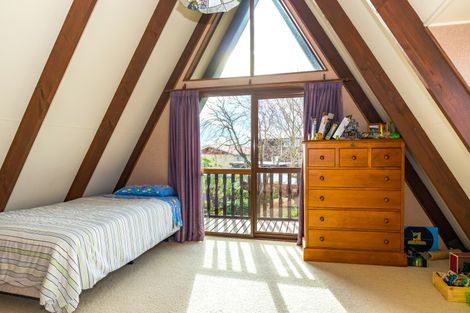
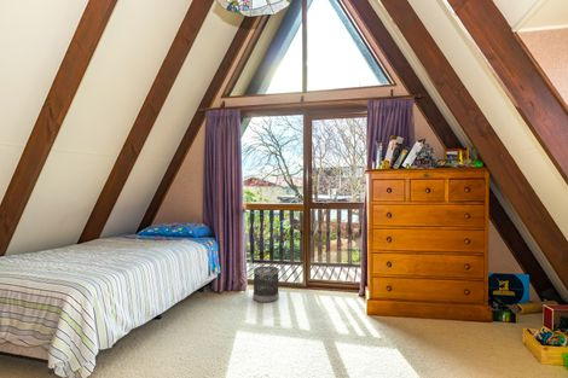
+ wastebasket [253,264,280,303]
